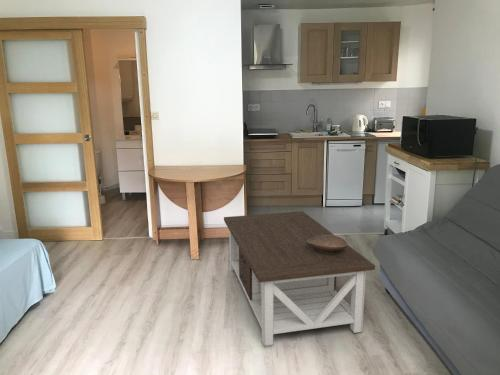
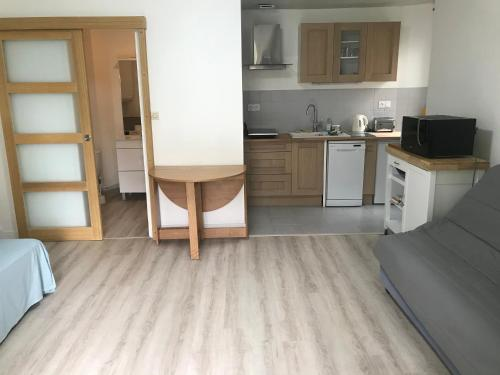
- decorative bowl [307,235,349,254]
- coffee table [223,210,376,347]
